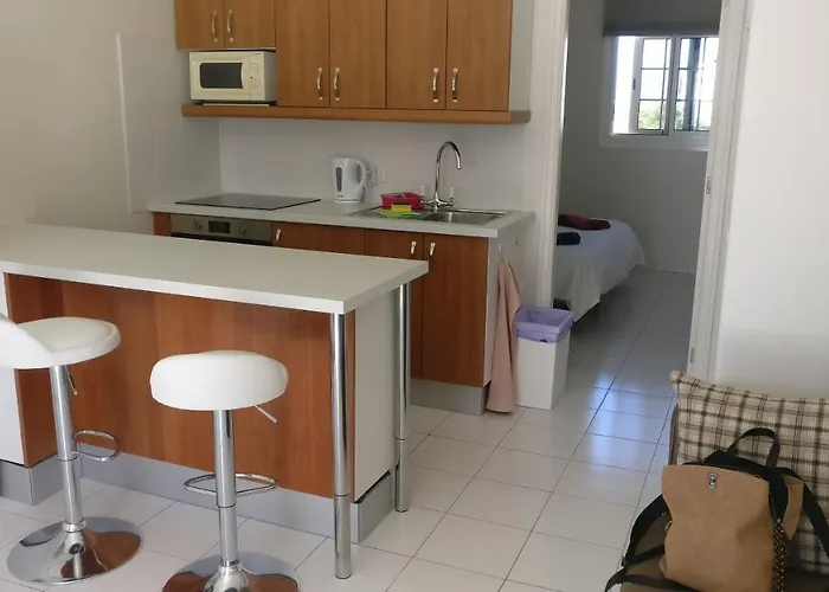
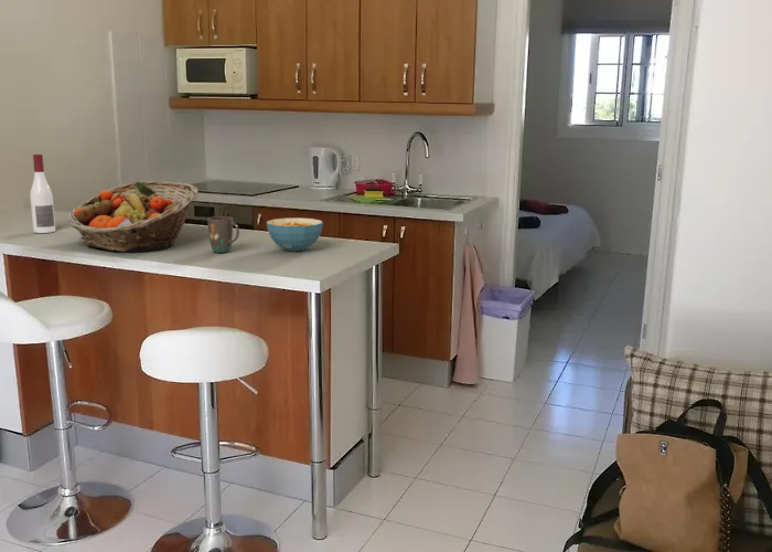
+ alcohol [29,153,56,234]
+ fruit basket [67,180,200,253]
+ mug [206,215,240,254]
+ cereal bowl [266,216,324,252]
